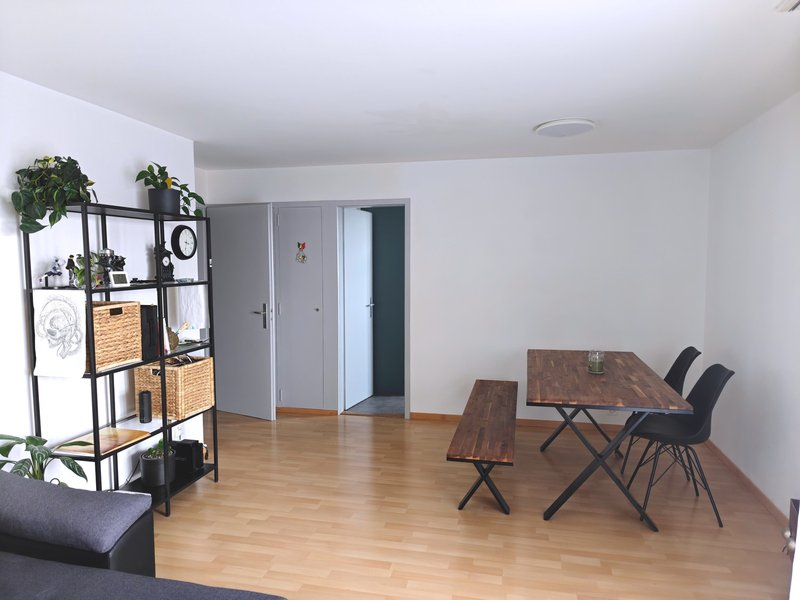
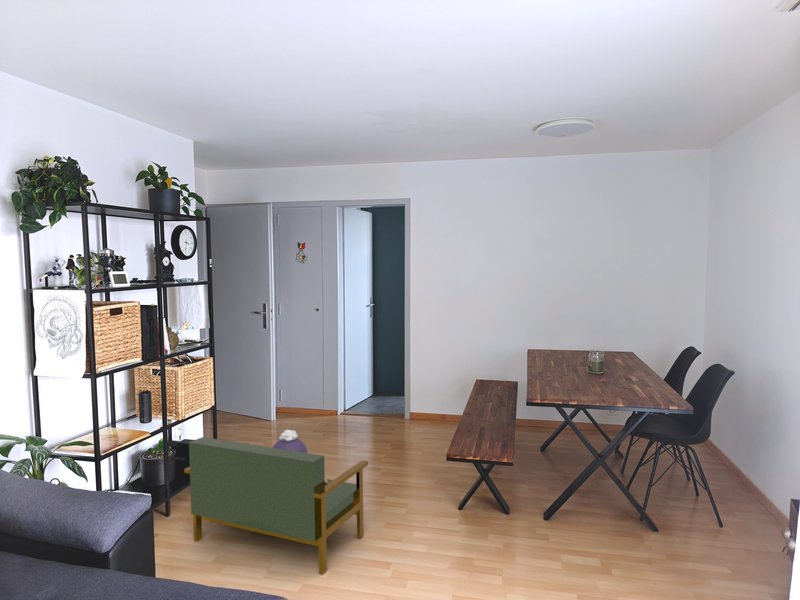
+ plush toy [271,429,328,483]
+ loveseat [183,436,369,575]
